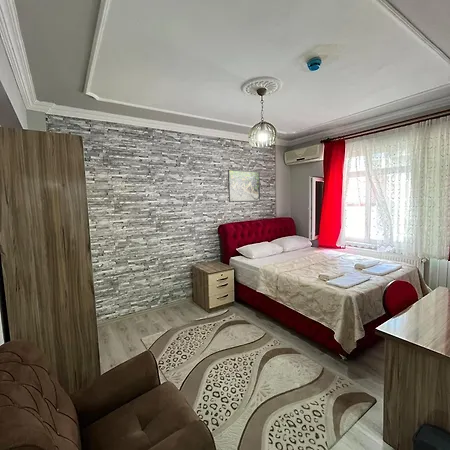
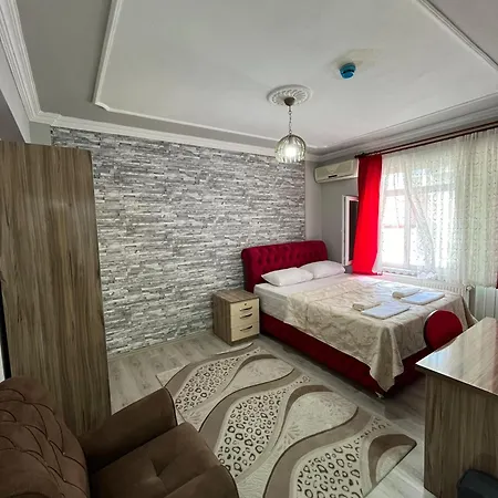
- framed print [227,169,261,203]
